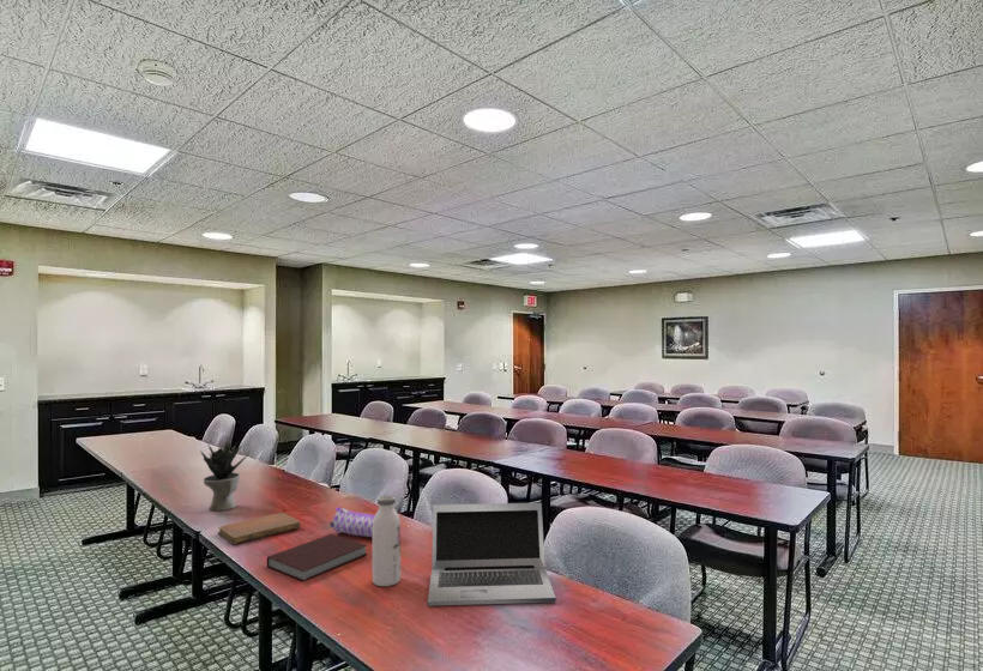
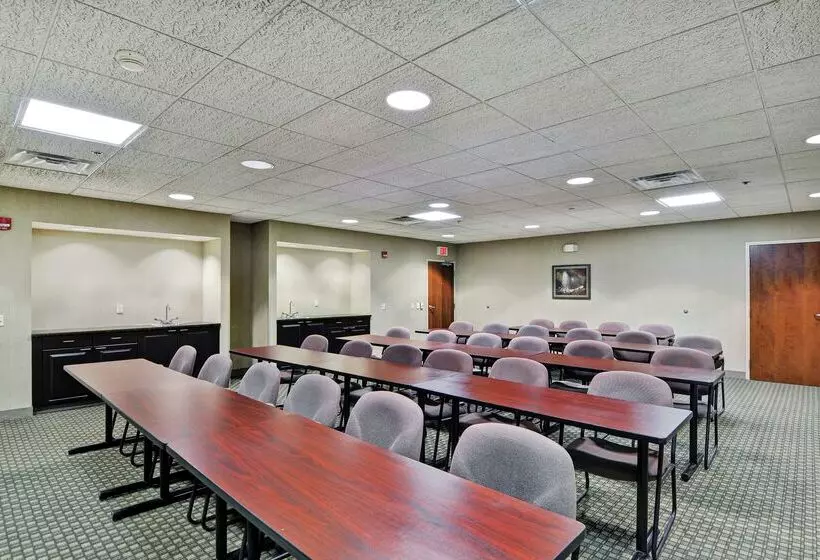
- notebook [217,512,301,545]
- pencil case [328,506,375,538]
- water bottle [372,495,402,587]
- potted plant [199,436,252,512]
- laptop [427,502,556,607]
- notebook [266,533,368,582]
